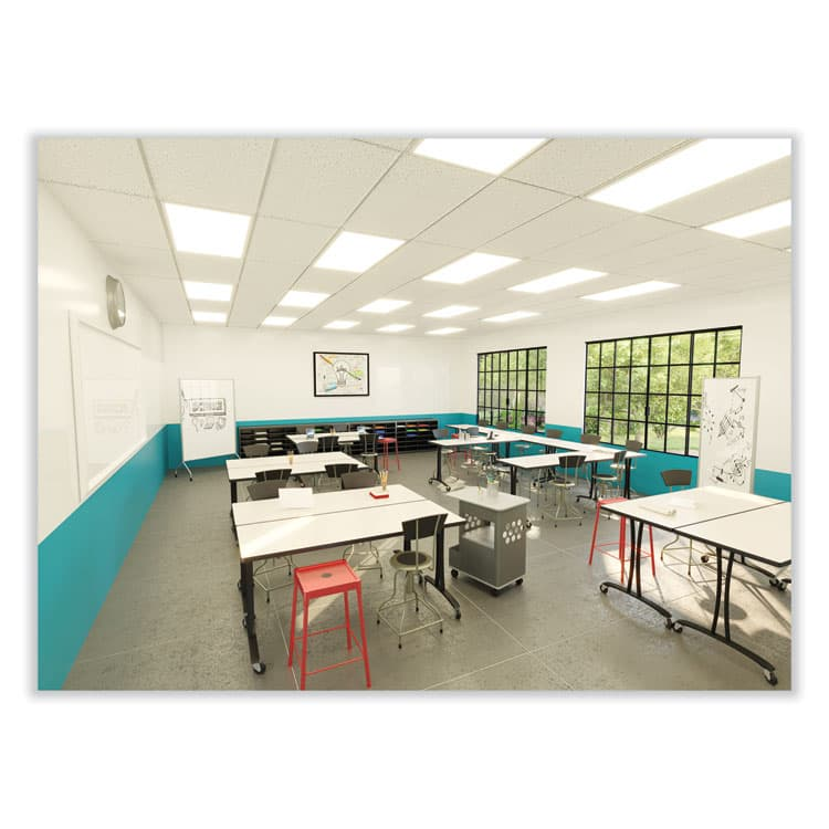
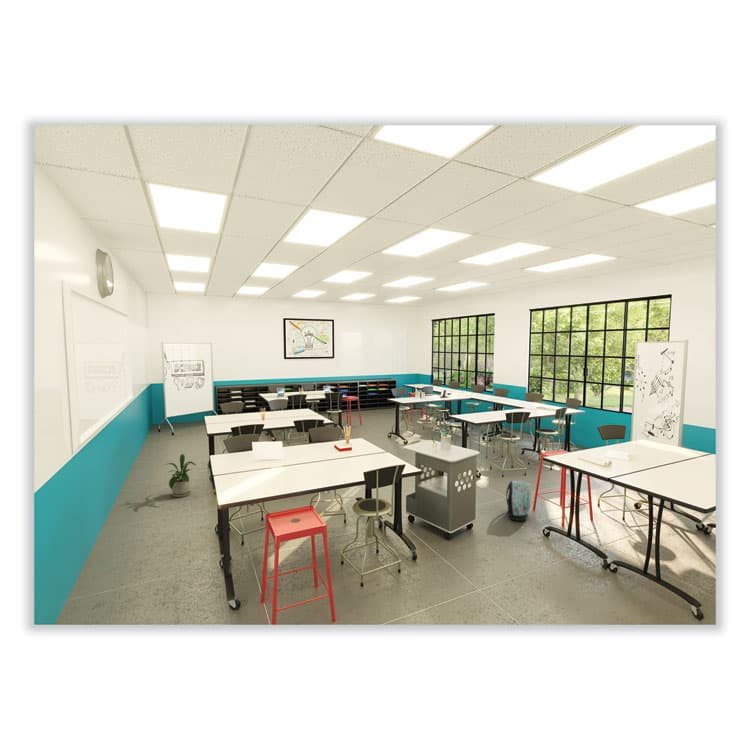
+ backpack [505,480,532,522]
+ house plant [164,453,197,498]
